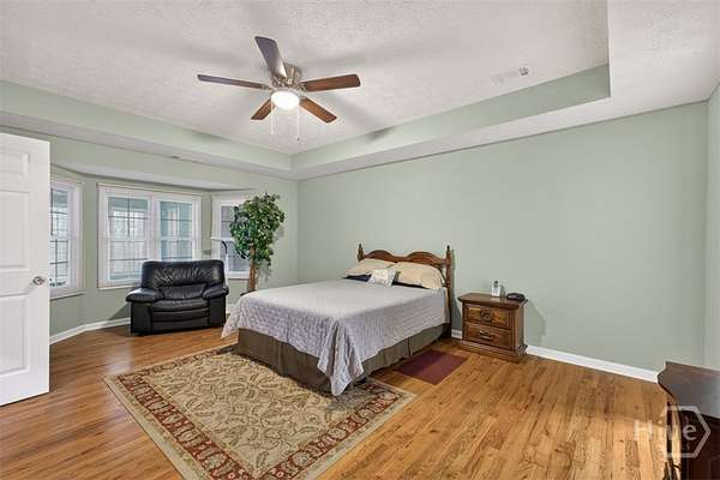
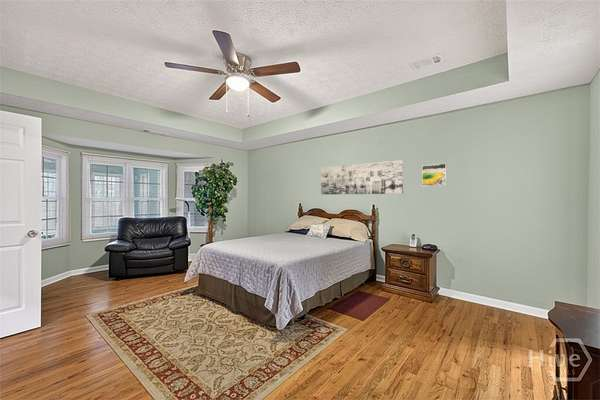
+ wall art [320,159,404,196]
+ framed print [421,163,447,187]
